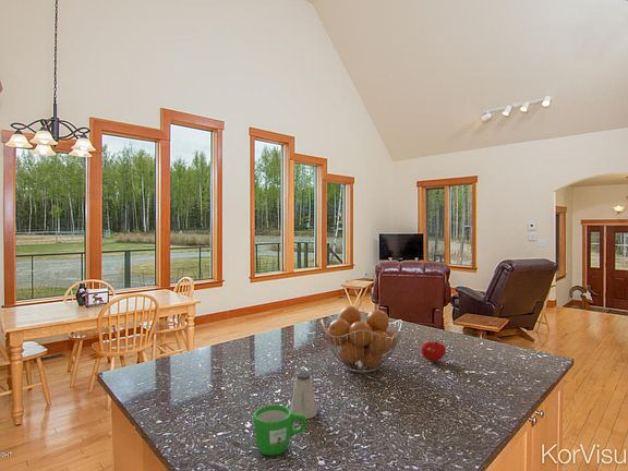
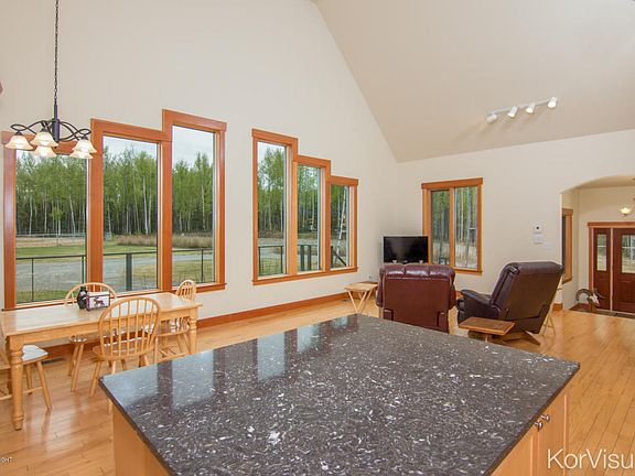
- fruit [420,340,447,362]
- mug [253,403,307,457]
- fruit basket [321,305,403,374]
- saltshaker [289,372,318,420]
